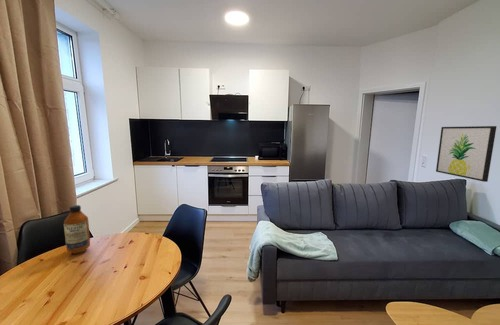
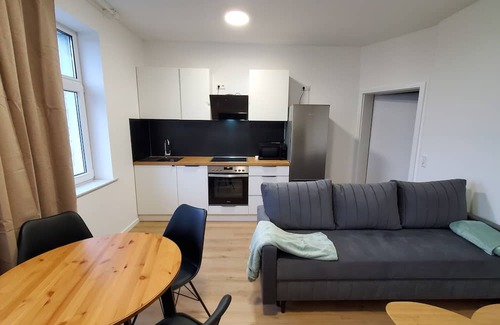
- bottle [63,204,91,255]
- wall art [435,125,498,183]
